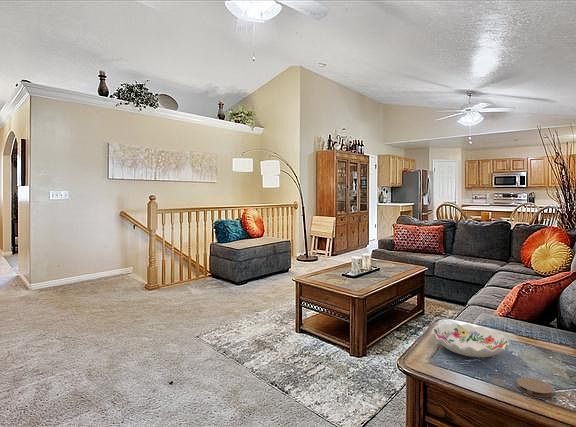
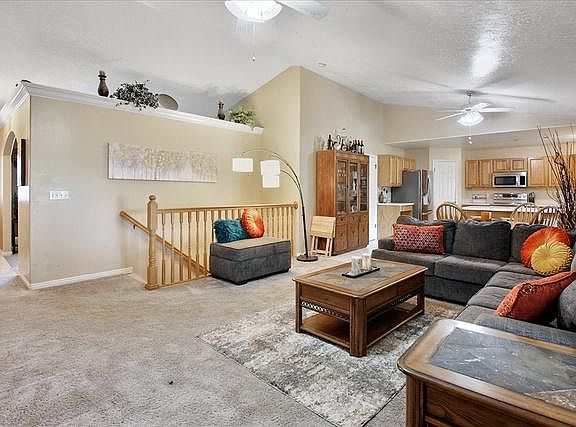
- decorative bowl [431,322,510,358]
- coaster [515,376,554,398]
